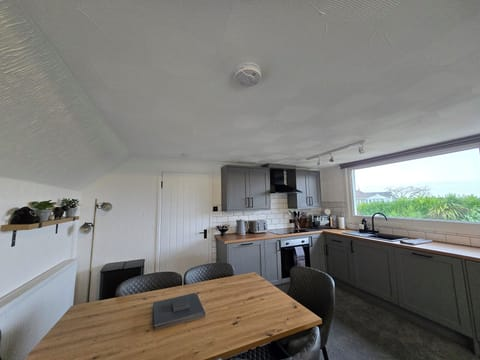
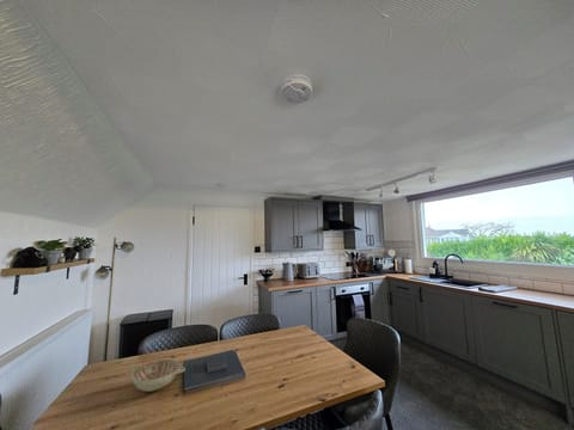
+ decorative bowl [124,358,187,393]
